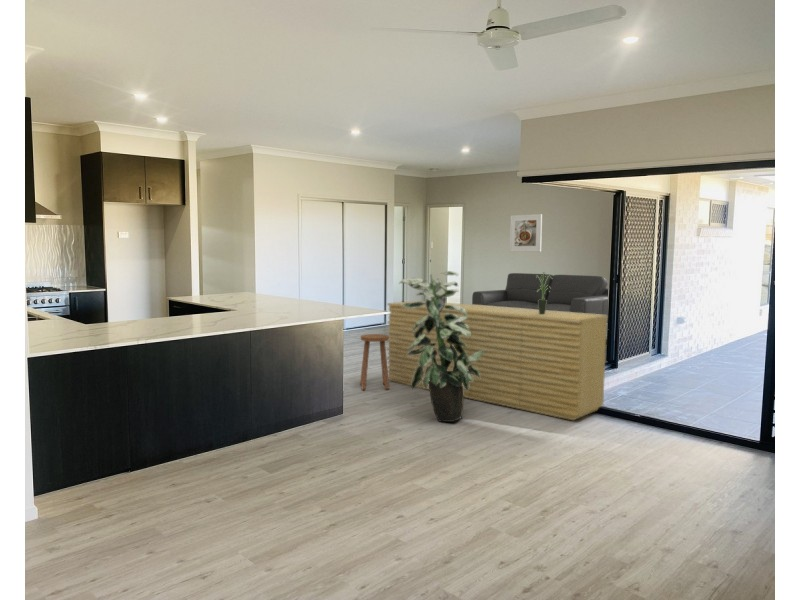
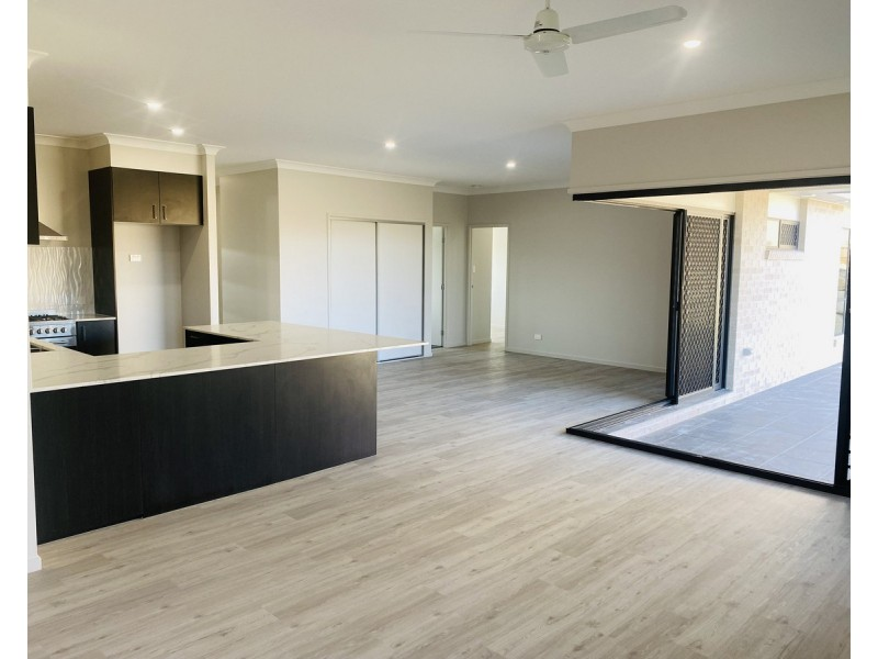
- potted plant [536,271,553,315]
- indoor plant [398,270,484,423]
- sofa [471,272,609,331]
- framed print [509,213,543,253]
- sideboard [386,300,607,421]
- stool [359,333,390,391]
